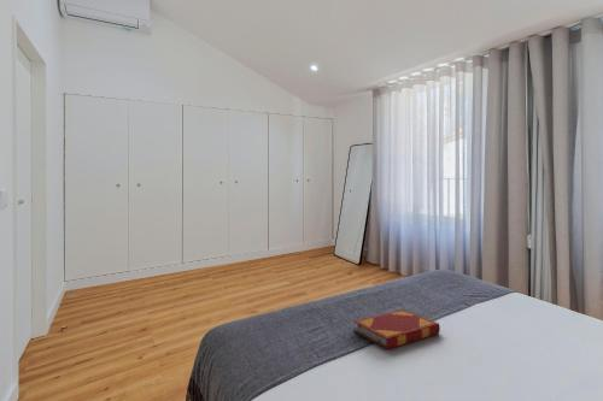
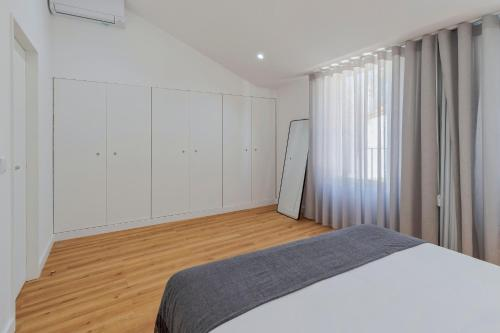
- hardback book [352,308,441,350]
